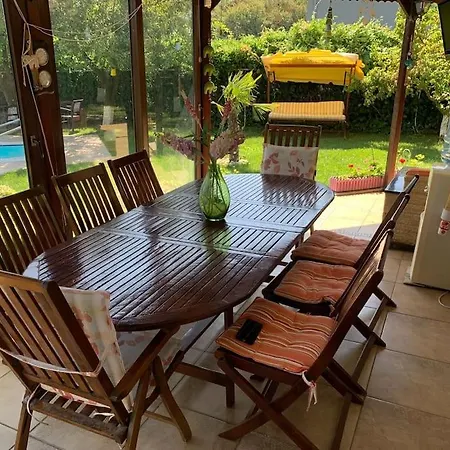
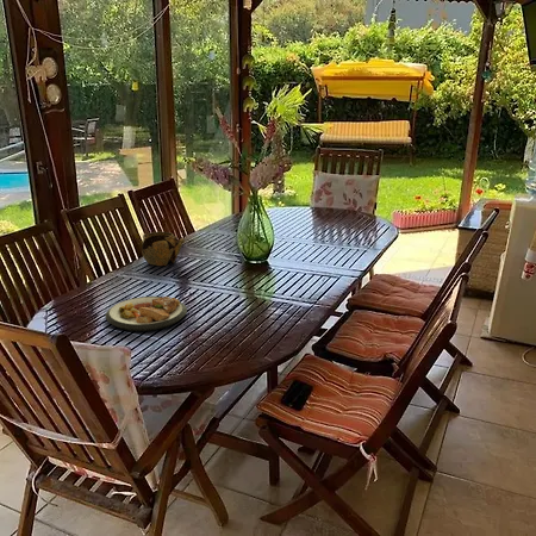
+ plate [104,295,188,332]
+ teapot [141,231,186,267]
